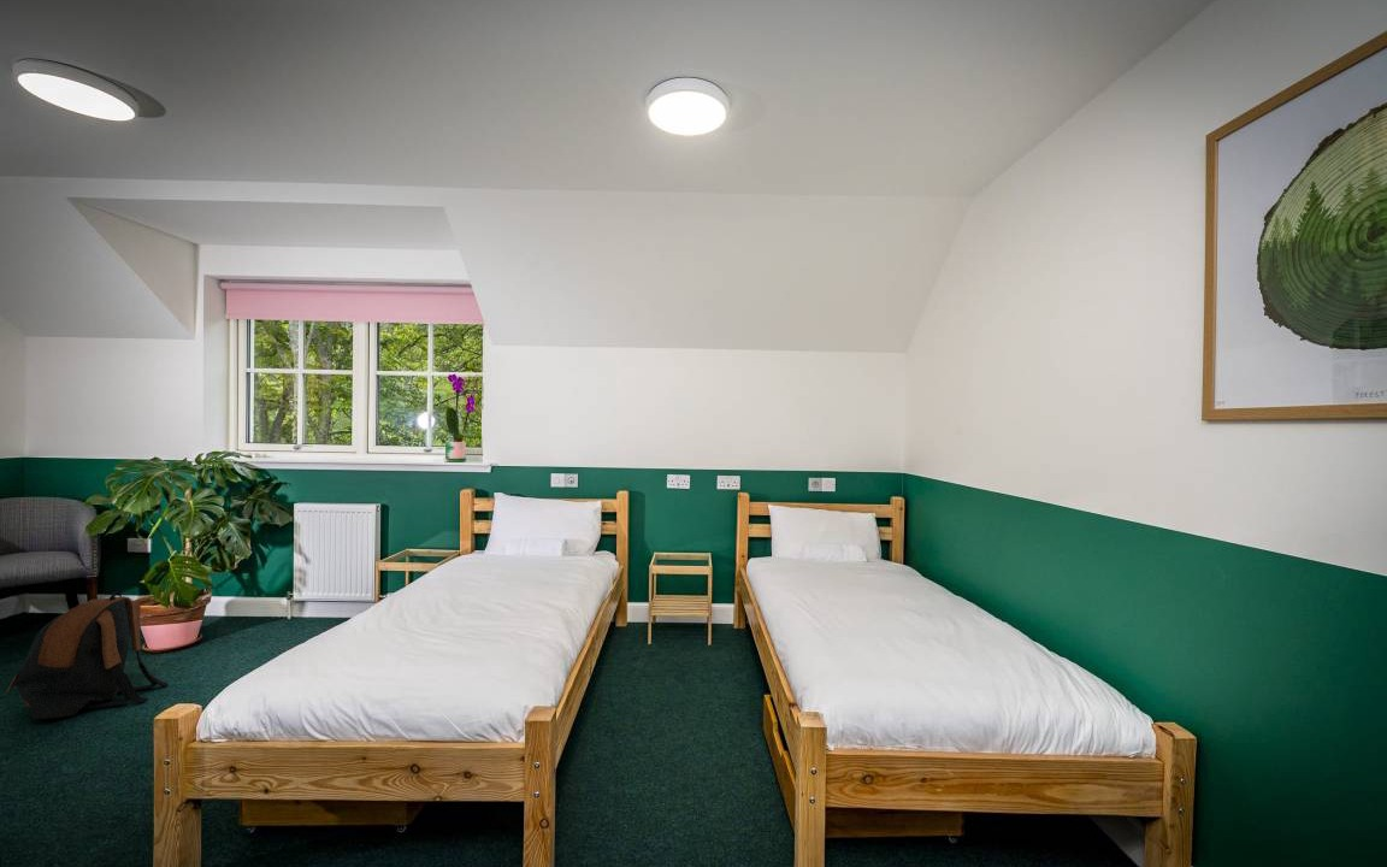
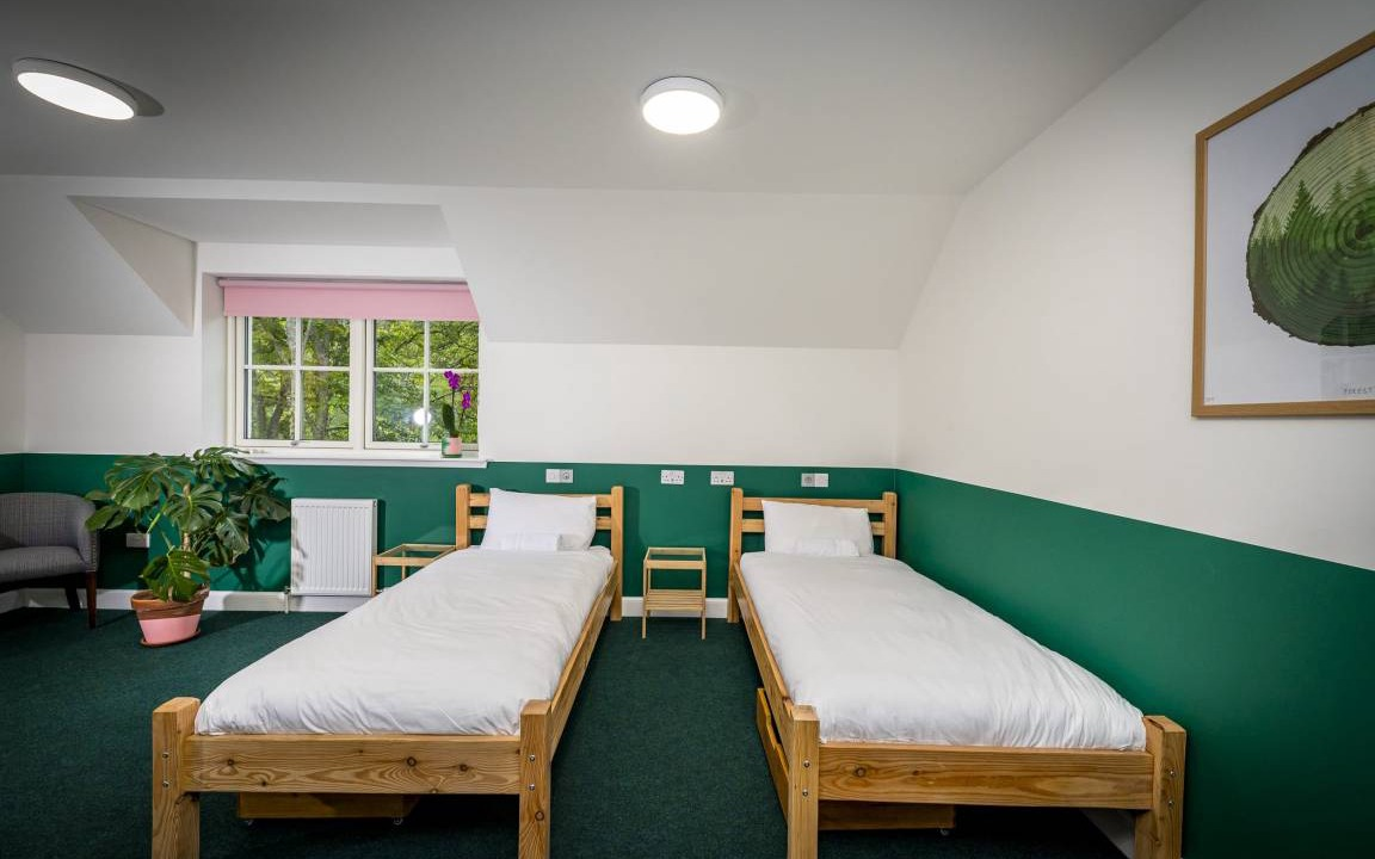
- backpack [5,590,170,720]
